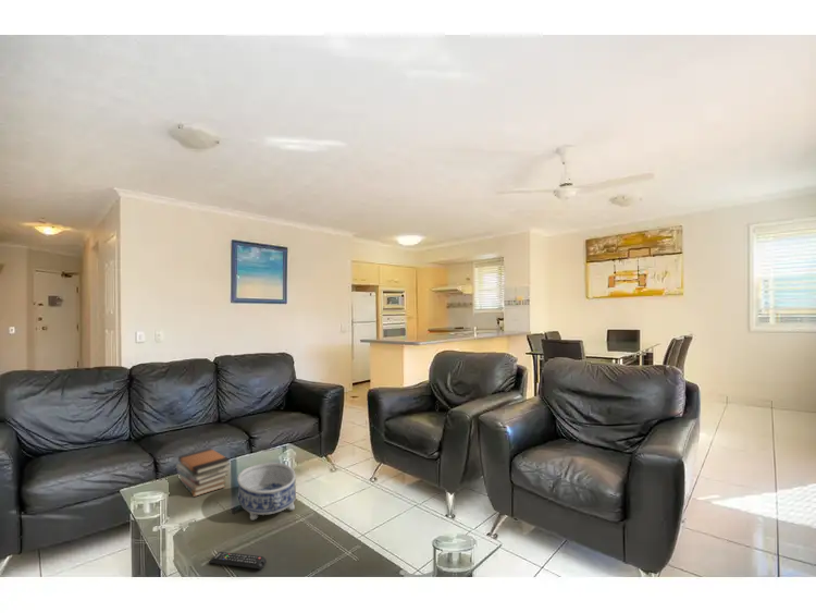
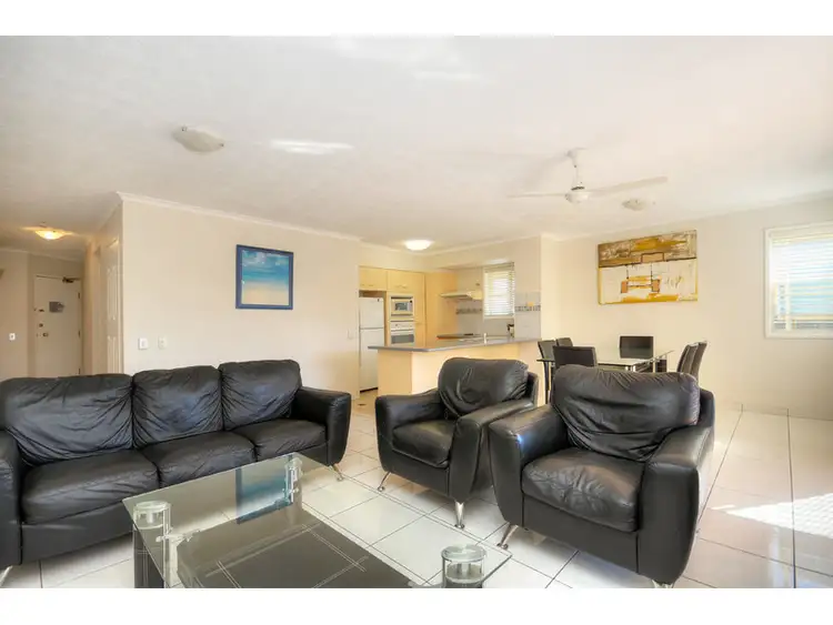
- decorative bowl [236,462,297,522]
- book stack [176,448,231,498]
- remote control [208,551,268,571]
